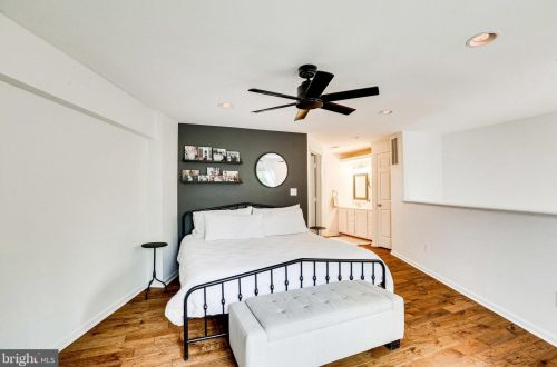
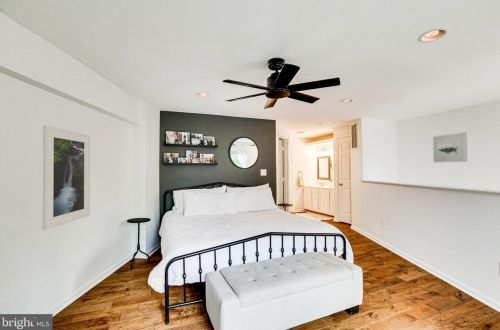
+ wall art [432,131,468,164]
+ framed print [42,124,91,231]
